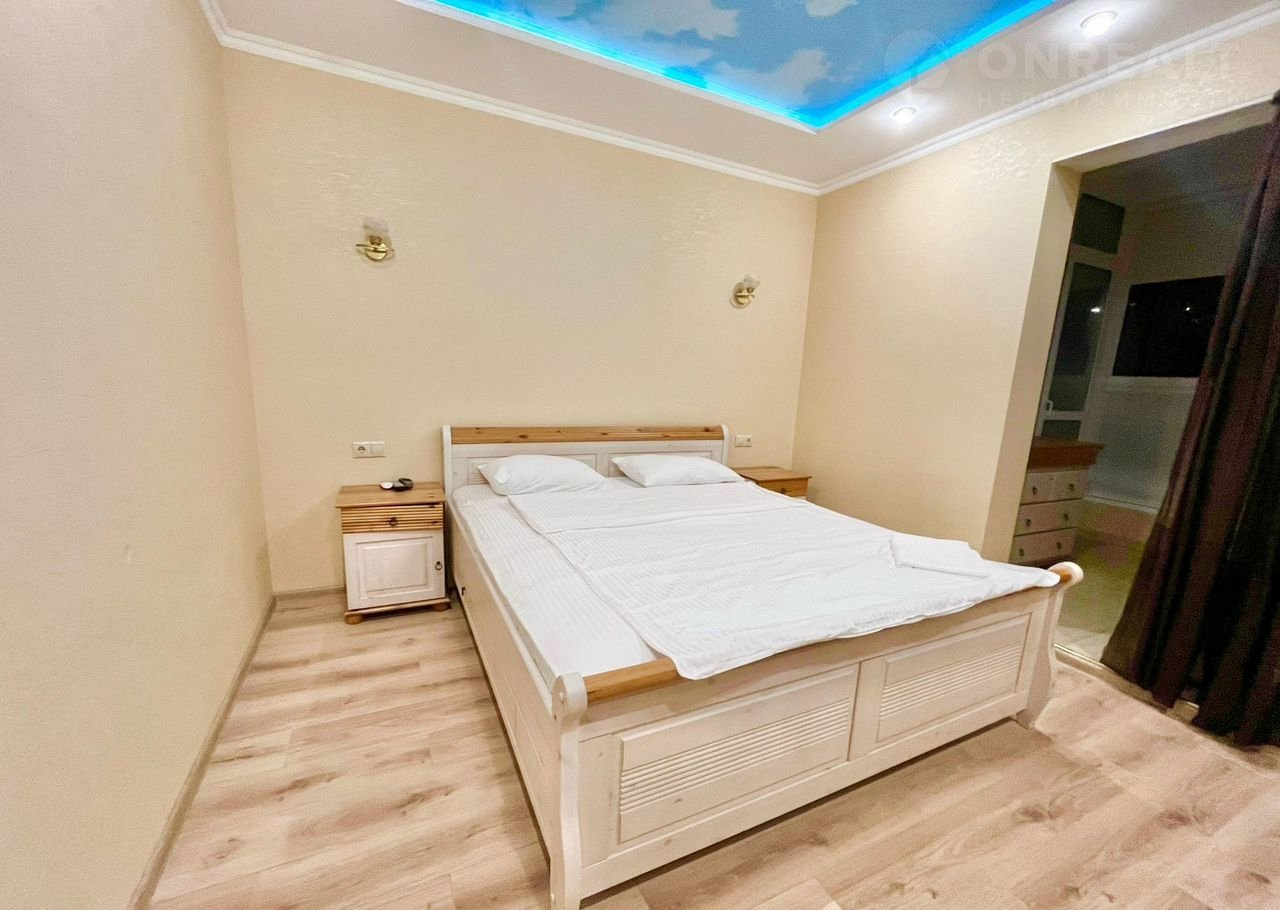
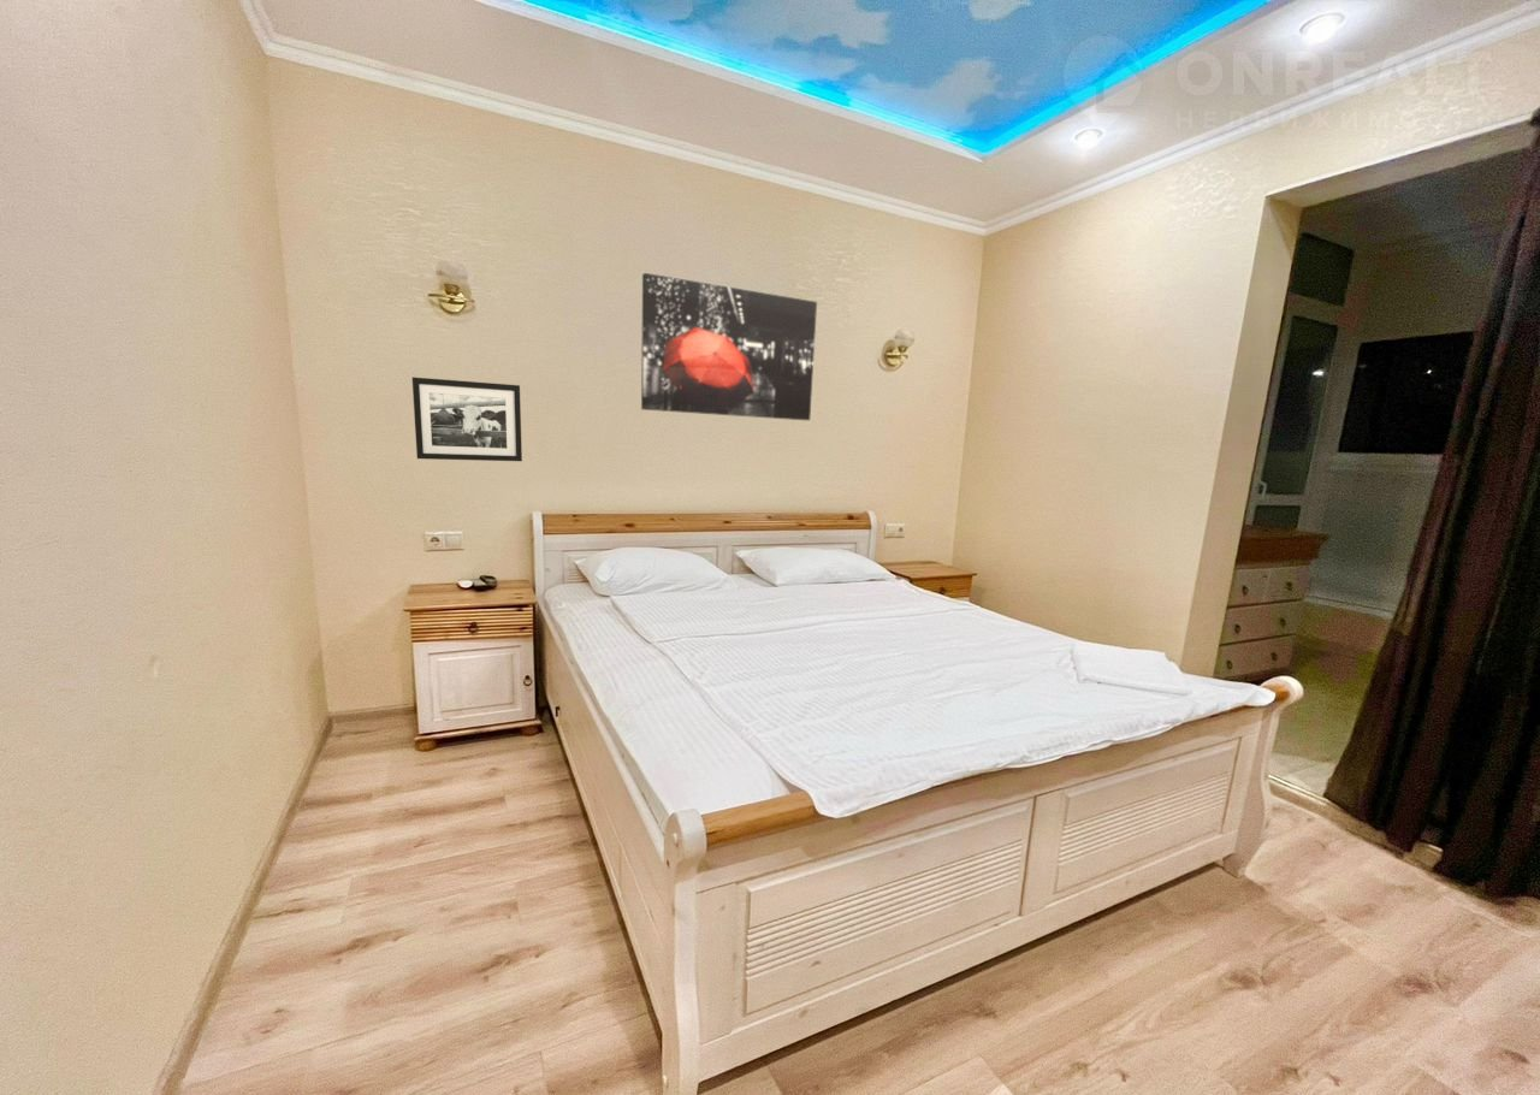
+ wall art [640,272,818,421]
+ picture frame [411,377,523,462]
